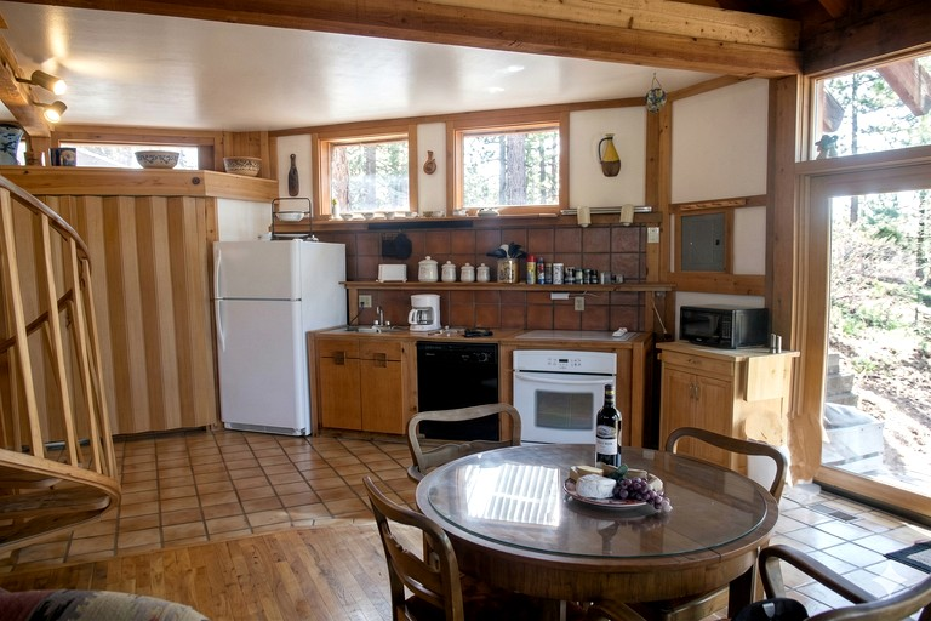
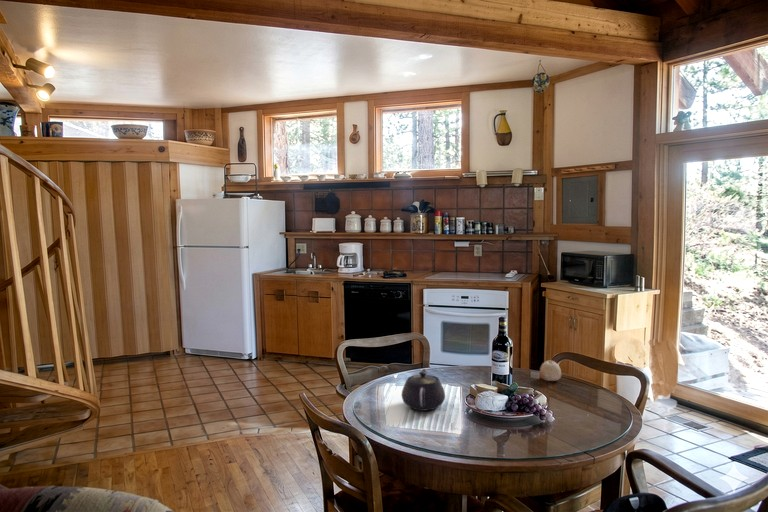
+ apple [539,359,562,382]
+ teapot [400,368,446,412]
